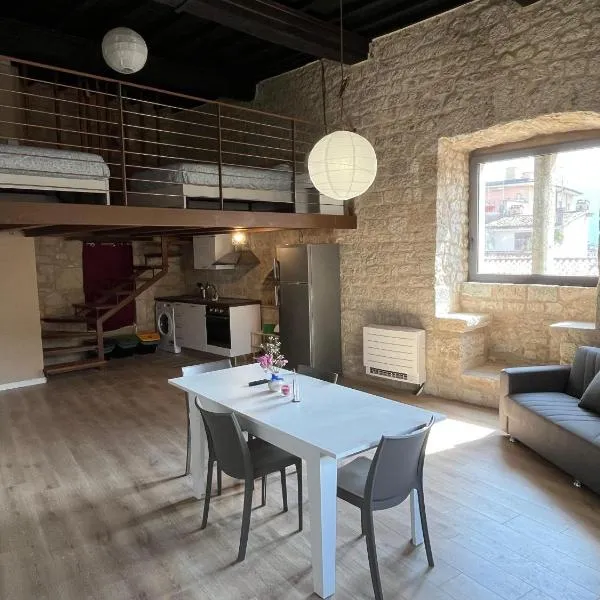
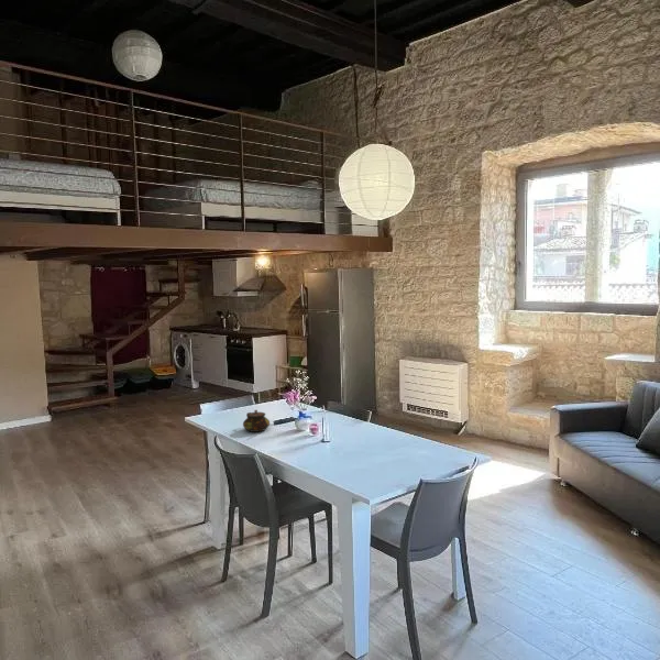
+ teapot [242,409,271,433]
